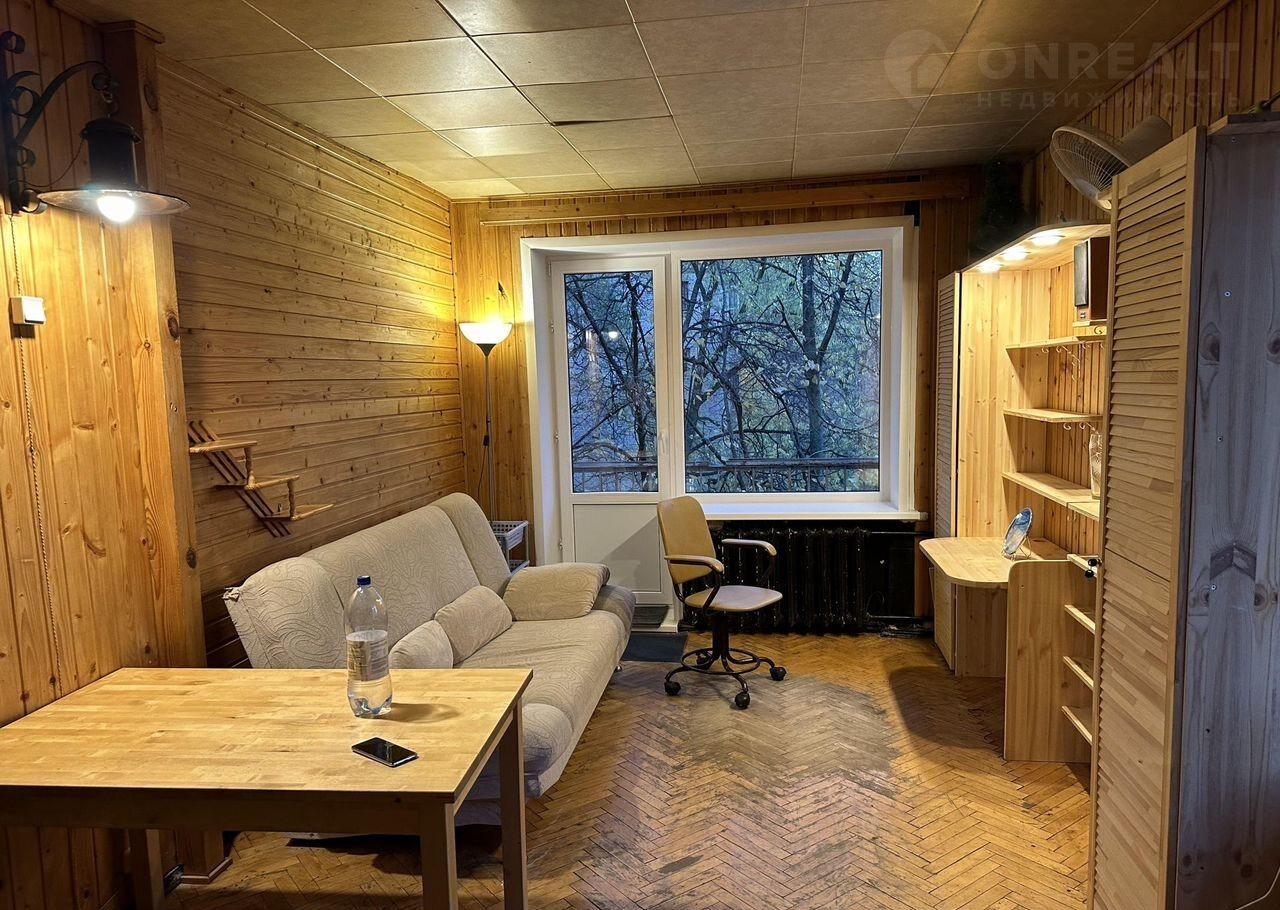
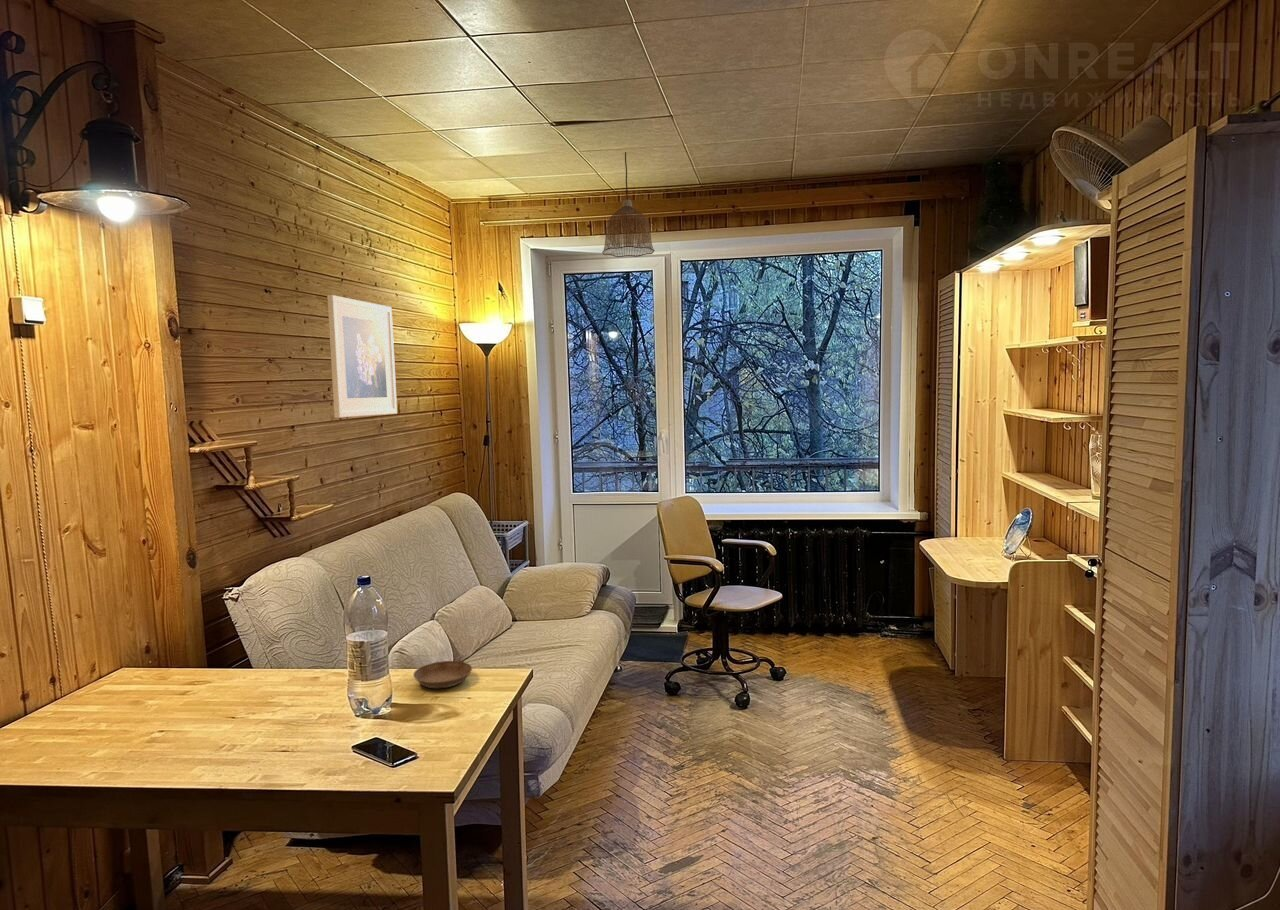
+ pendant lamp [601,151,656,258]
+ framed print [326,294,398,419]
+ saucer [412,660,473,689]
